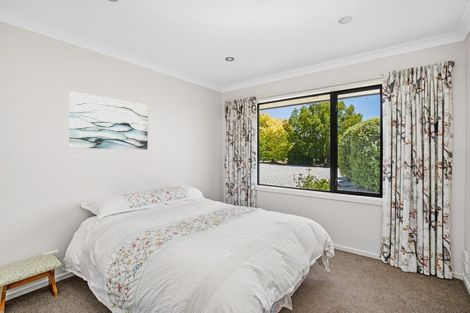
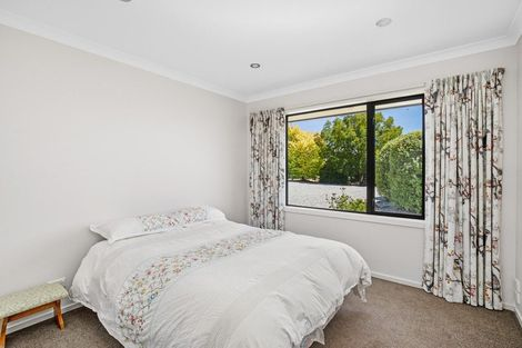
- wall art [68,90,149,151]
